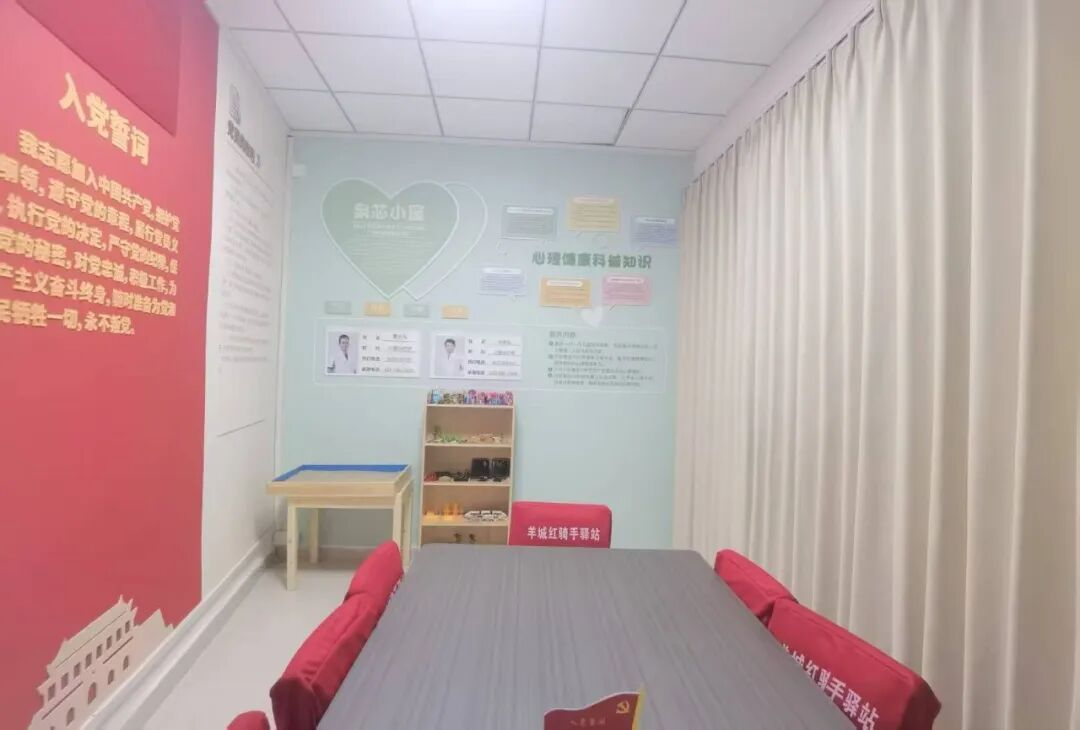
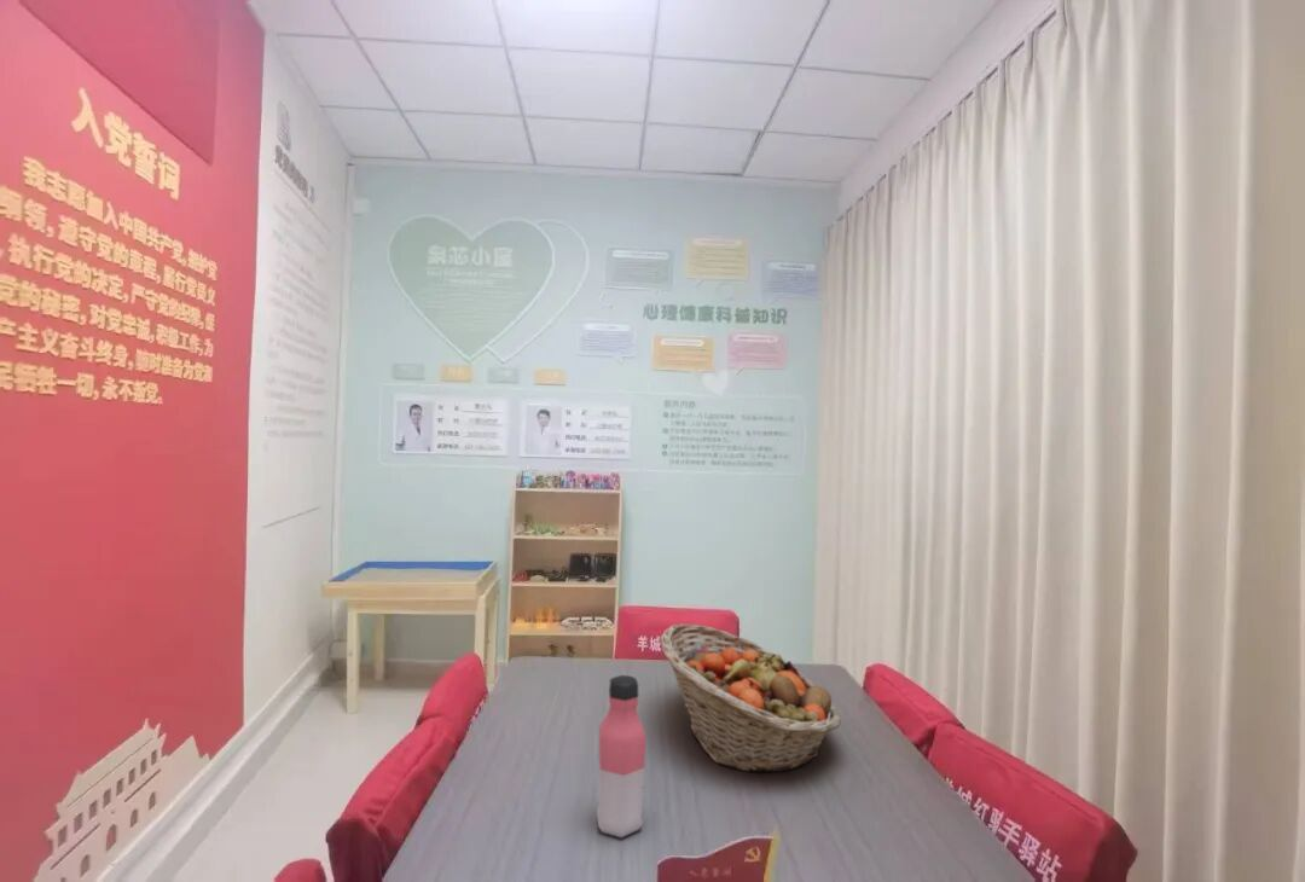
+ fruit basket [659,623,842,773]
+ water bottle [596,674,648,839]
